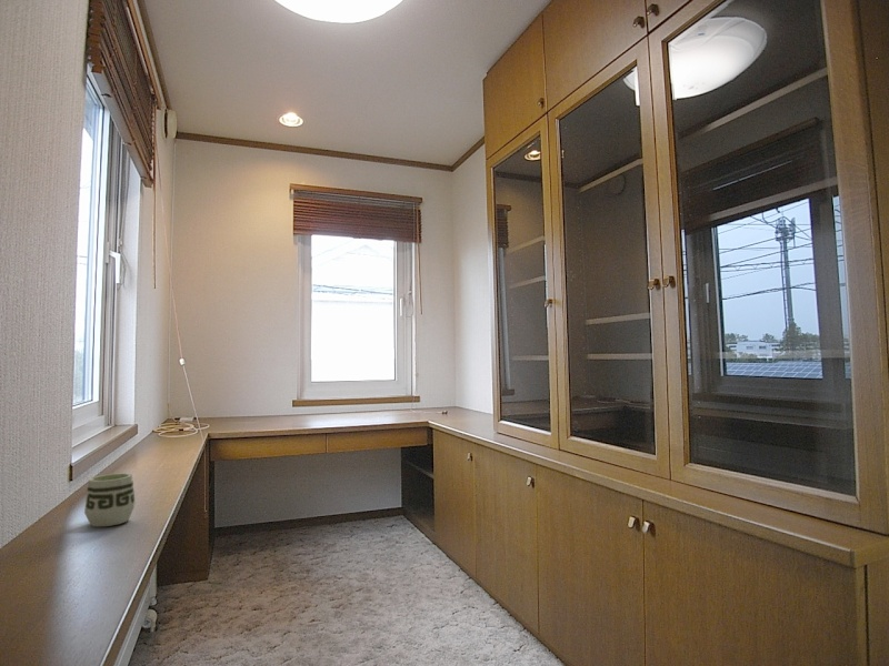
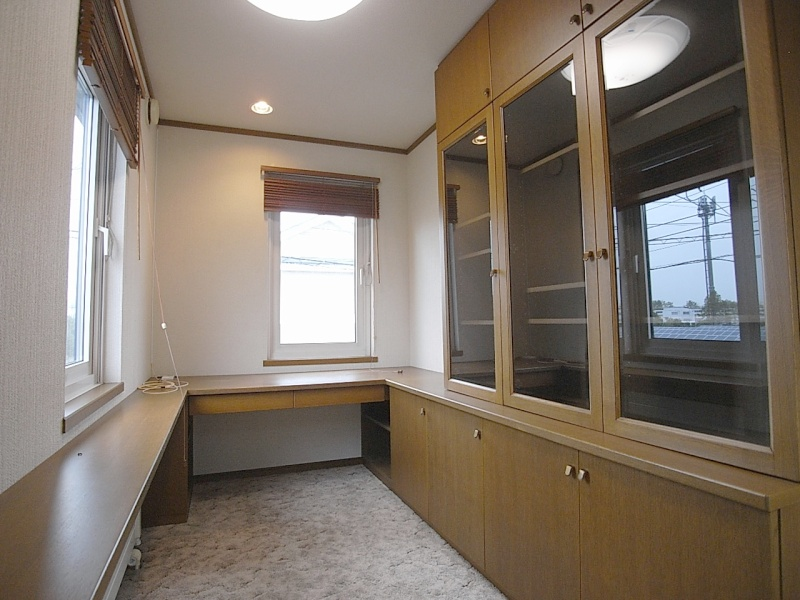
- cup [83,472,137,528]
